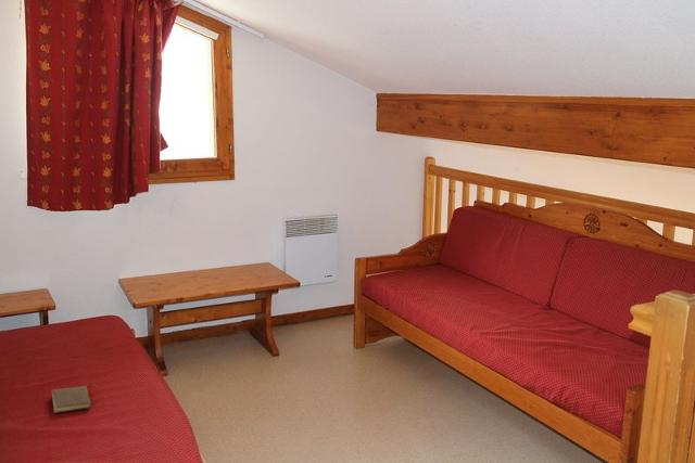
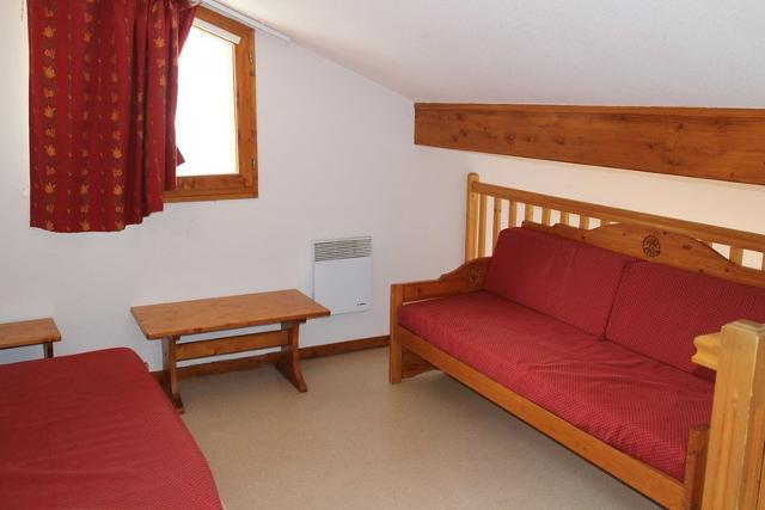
- book [51,384,98,414]
